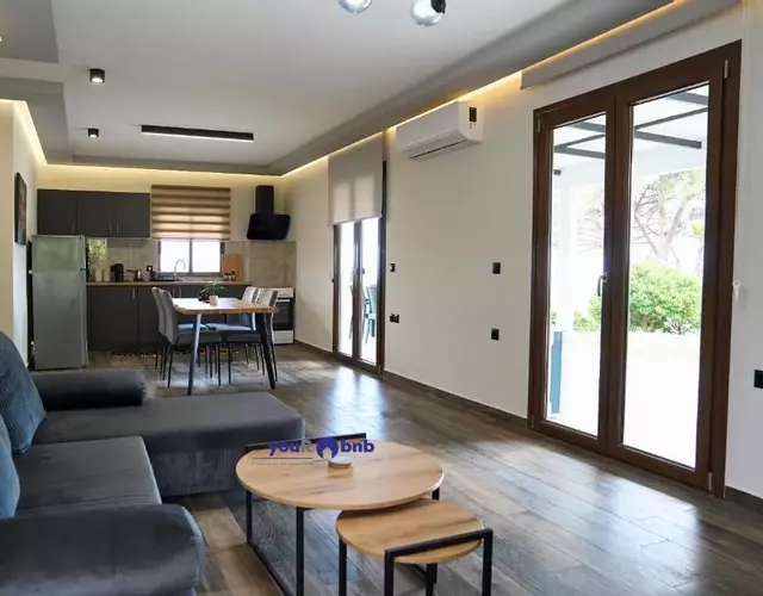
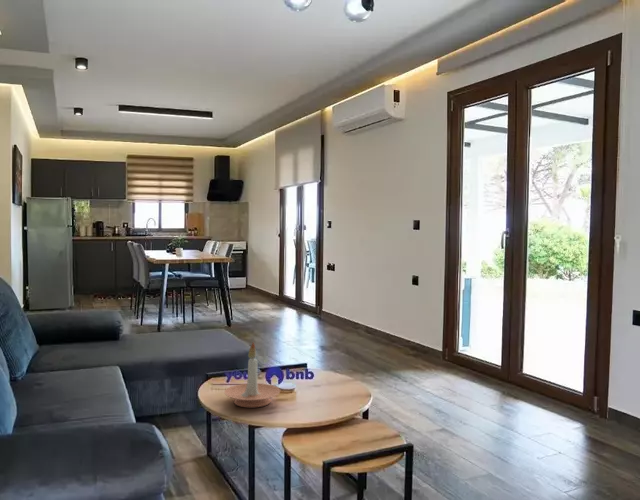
+ candle holder [223,342,281,408]
